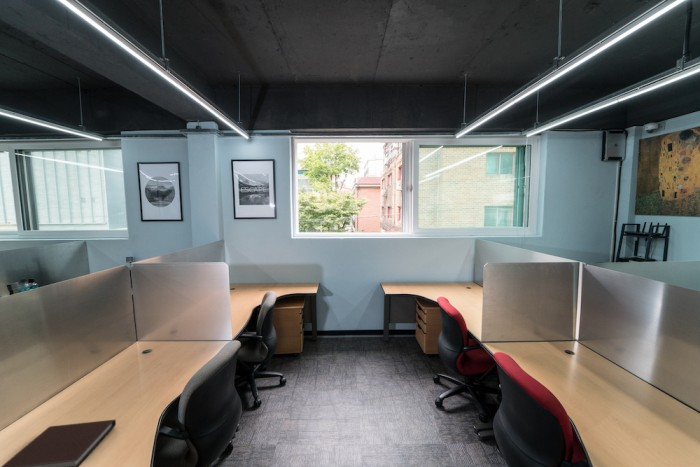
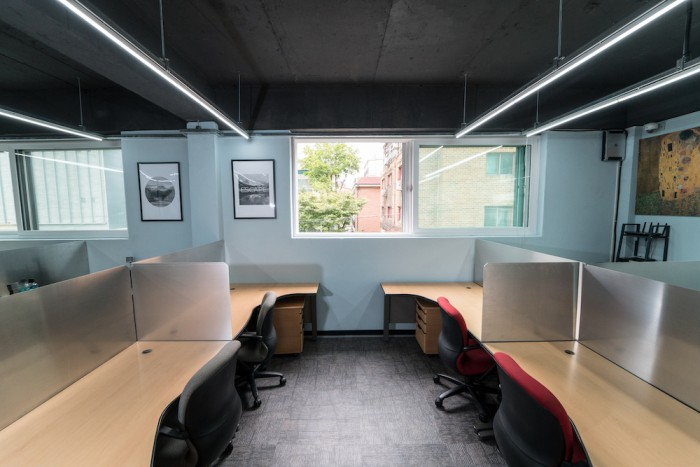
- notebook [0,419,117,467]
